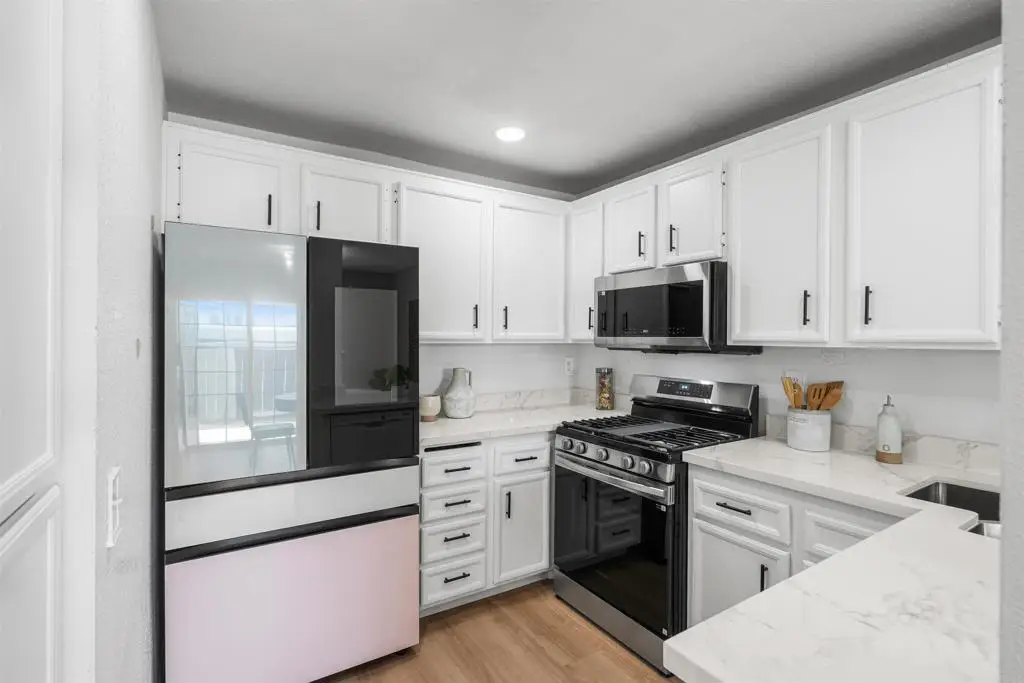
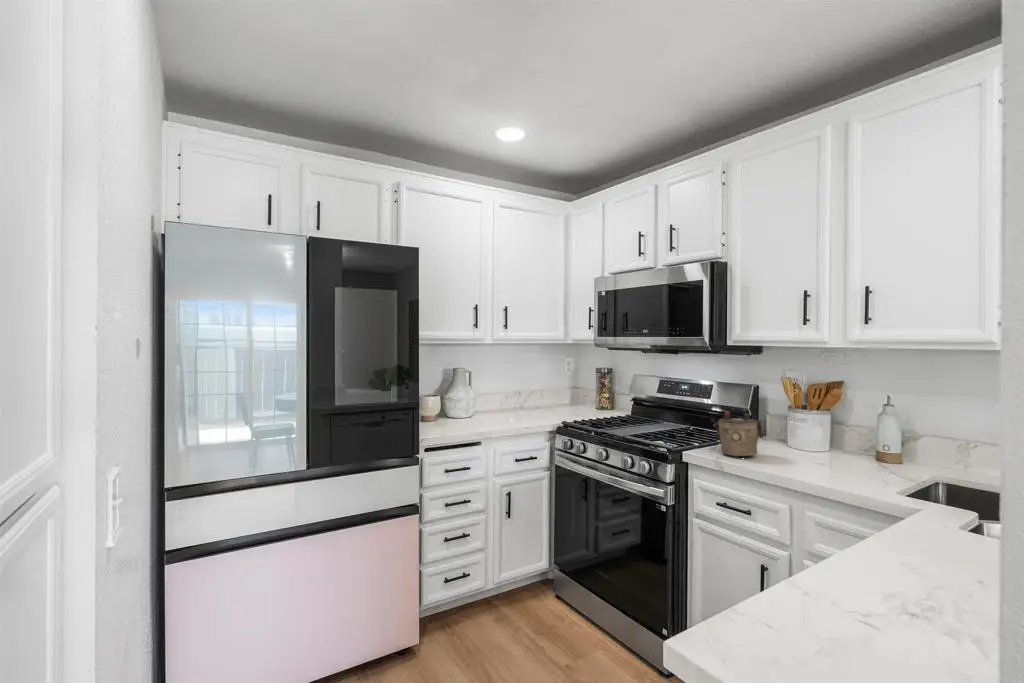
+ teapot [710,410,764,457]
